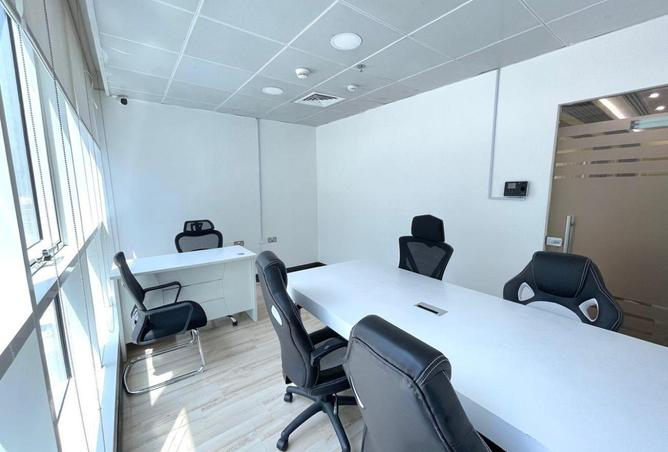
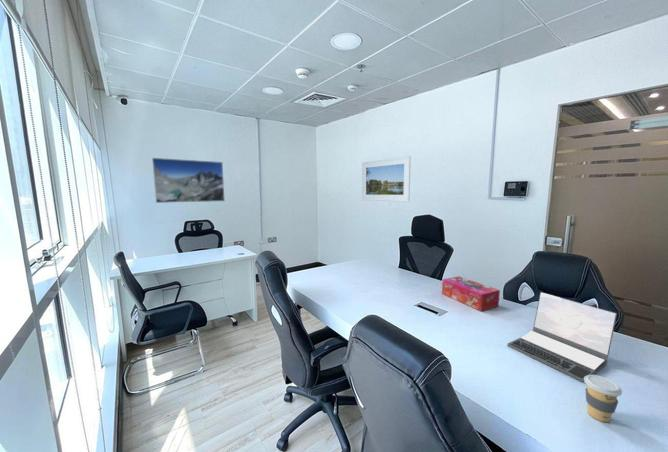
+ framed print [361,155,412,203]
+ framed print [151,157,226,204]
+ coffee cup [584,374,623,423]
+ laptop [506,291,618,383]
+ tissue box [441,276,501,312]
